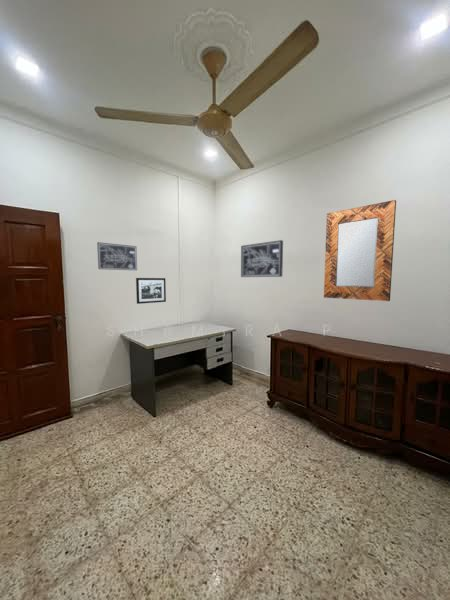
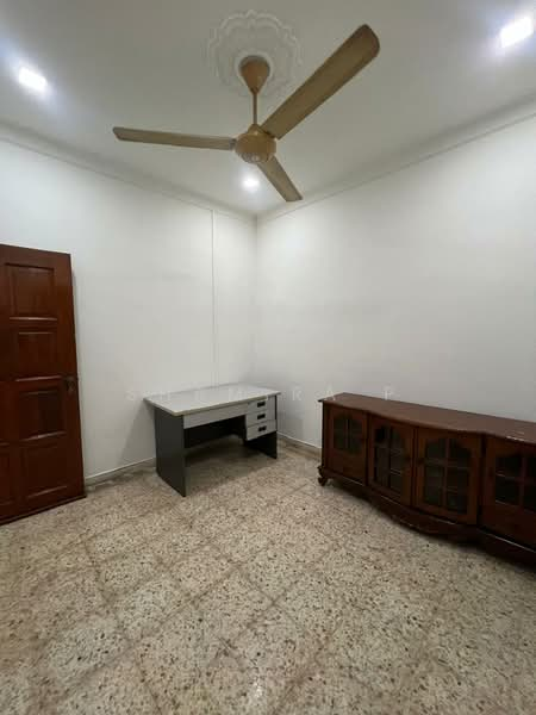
- home mirror [323,199,397,302]
- picture frame [135,277,167,305]
- wall art [96,241,138,271]
- wall art [240,239,284,278]
